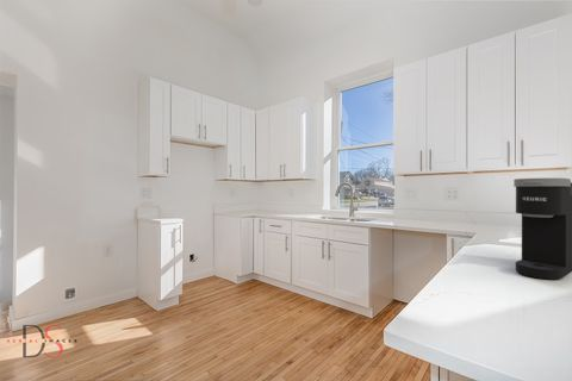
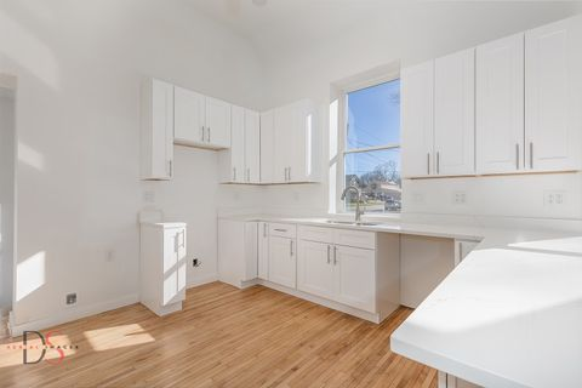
- coffee maker [512,177,572,281]
